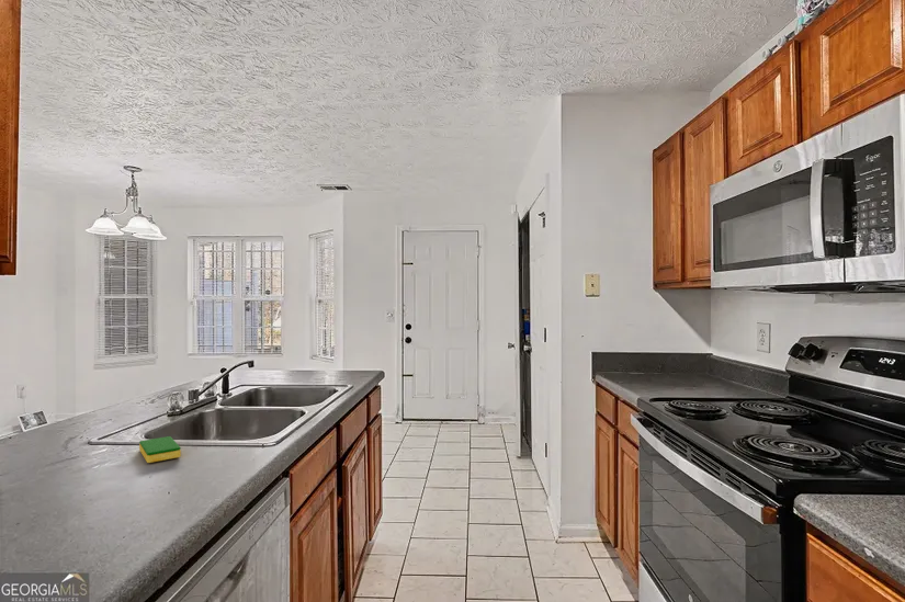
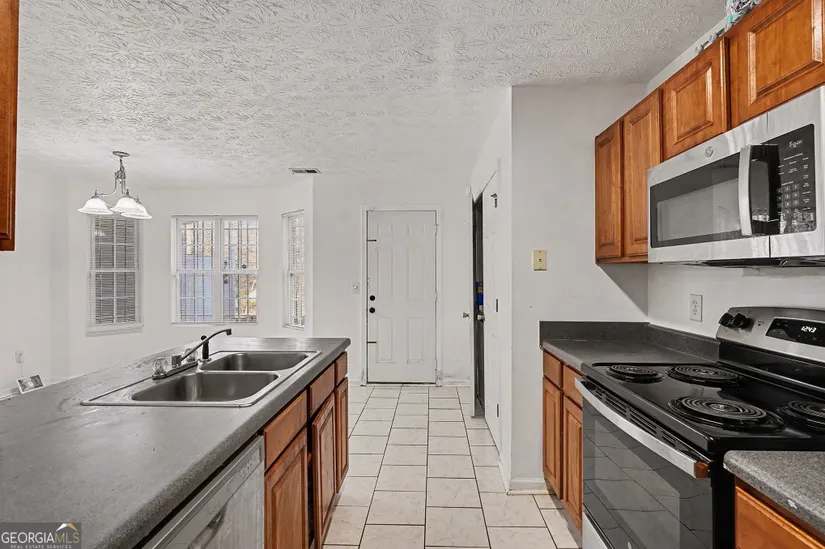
- dish sponge [138,435,182,464]
